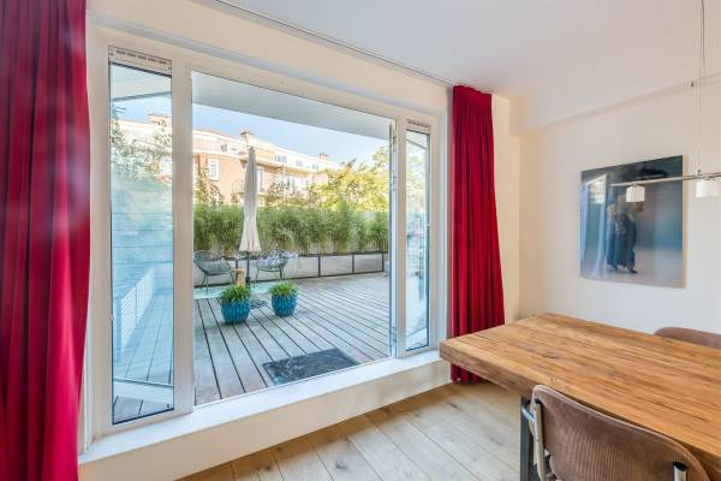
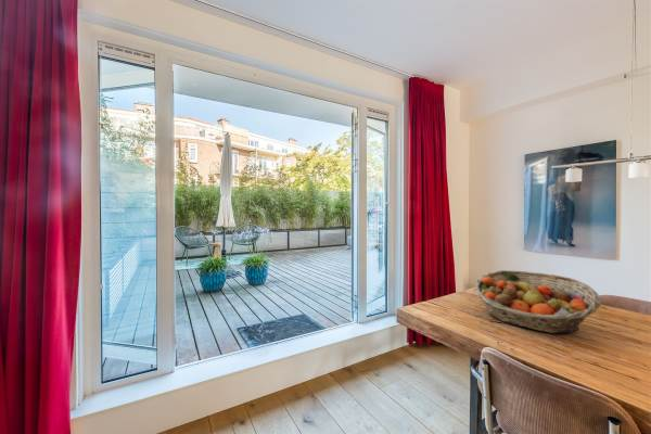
+ fruit basket [473,269,602,334]
